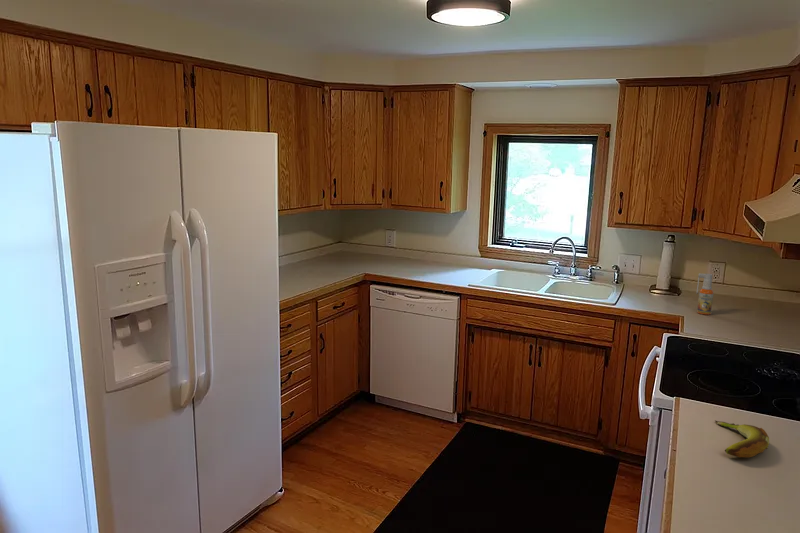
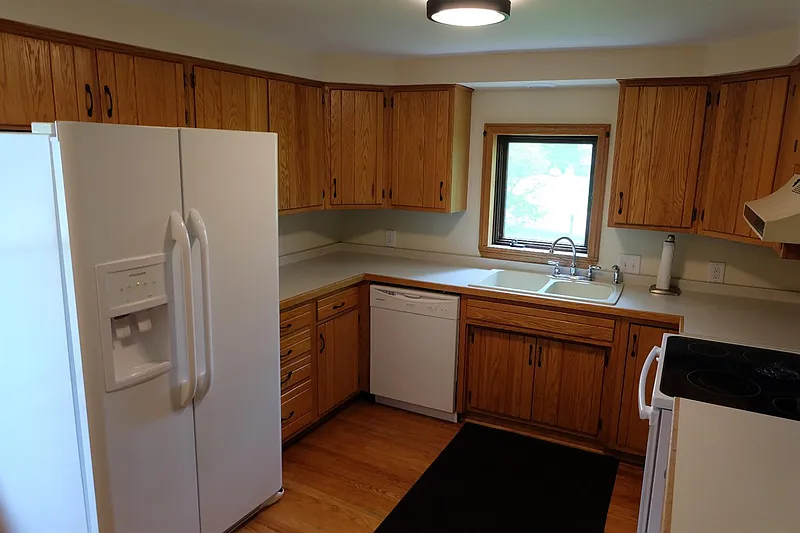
- spray bottle [695,273,715,316]
- banana [714,419,770,458]
